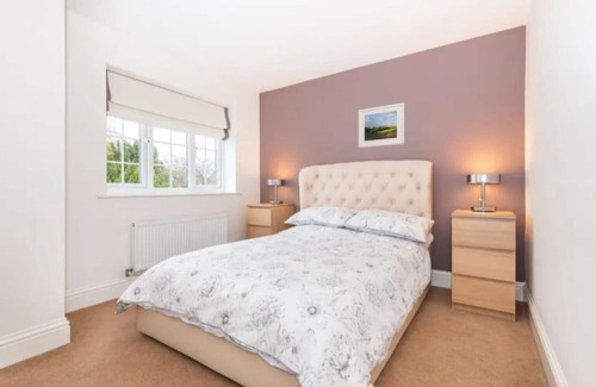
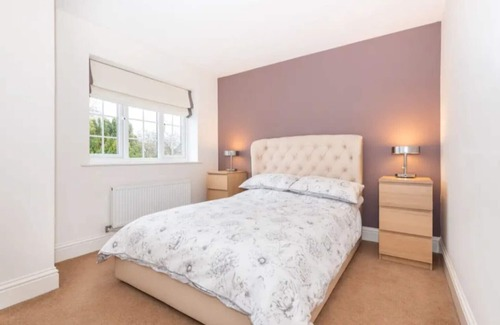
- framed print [358,101,405,149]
